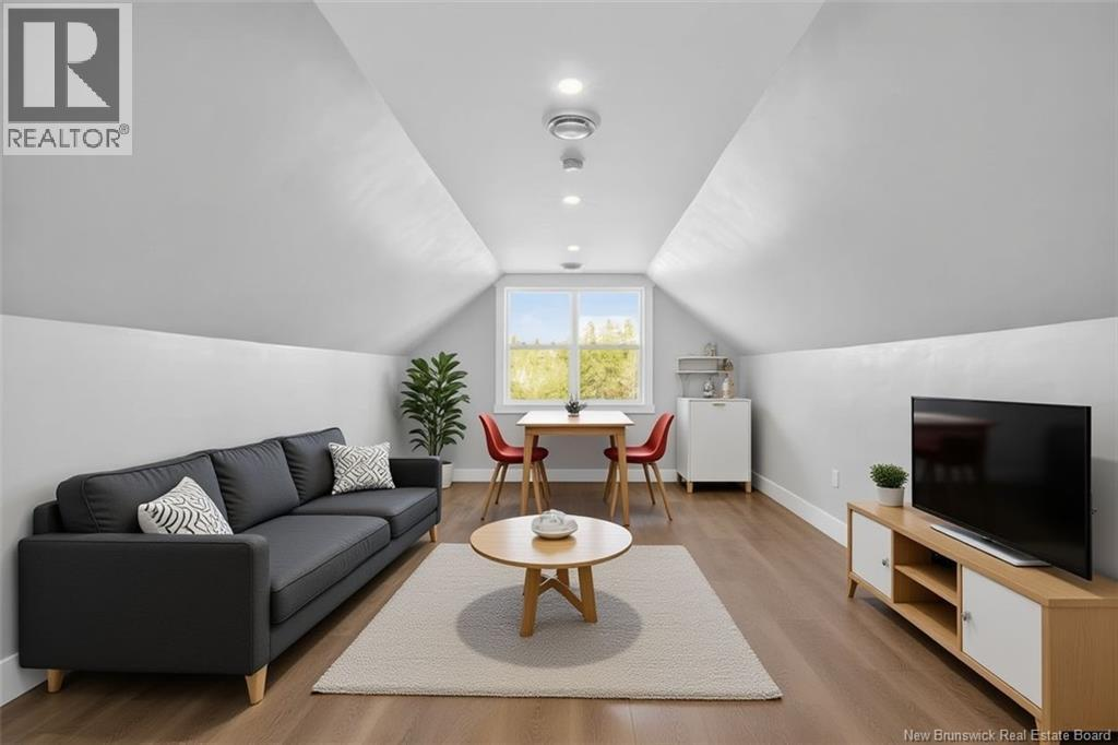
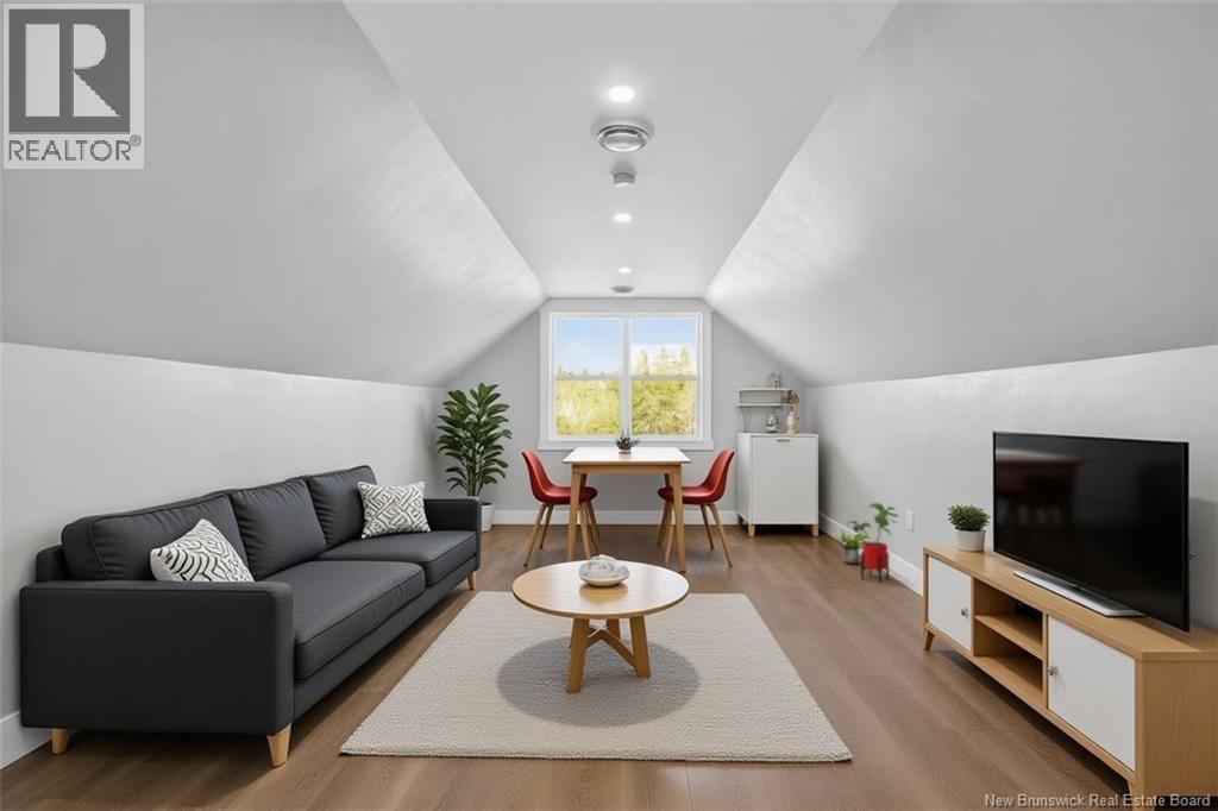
+ potted plant [834,528,869,565]
+ house plant [846,502,900,584]
